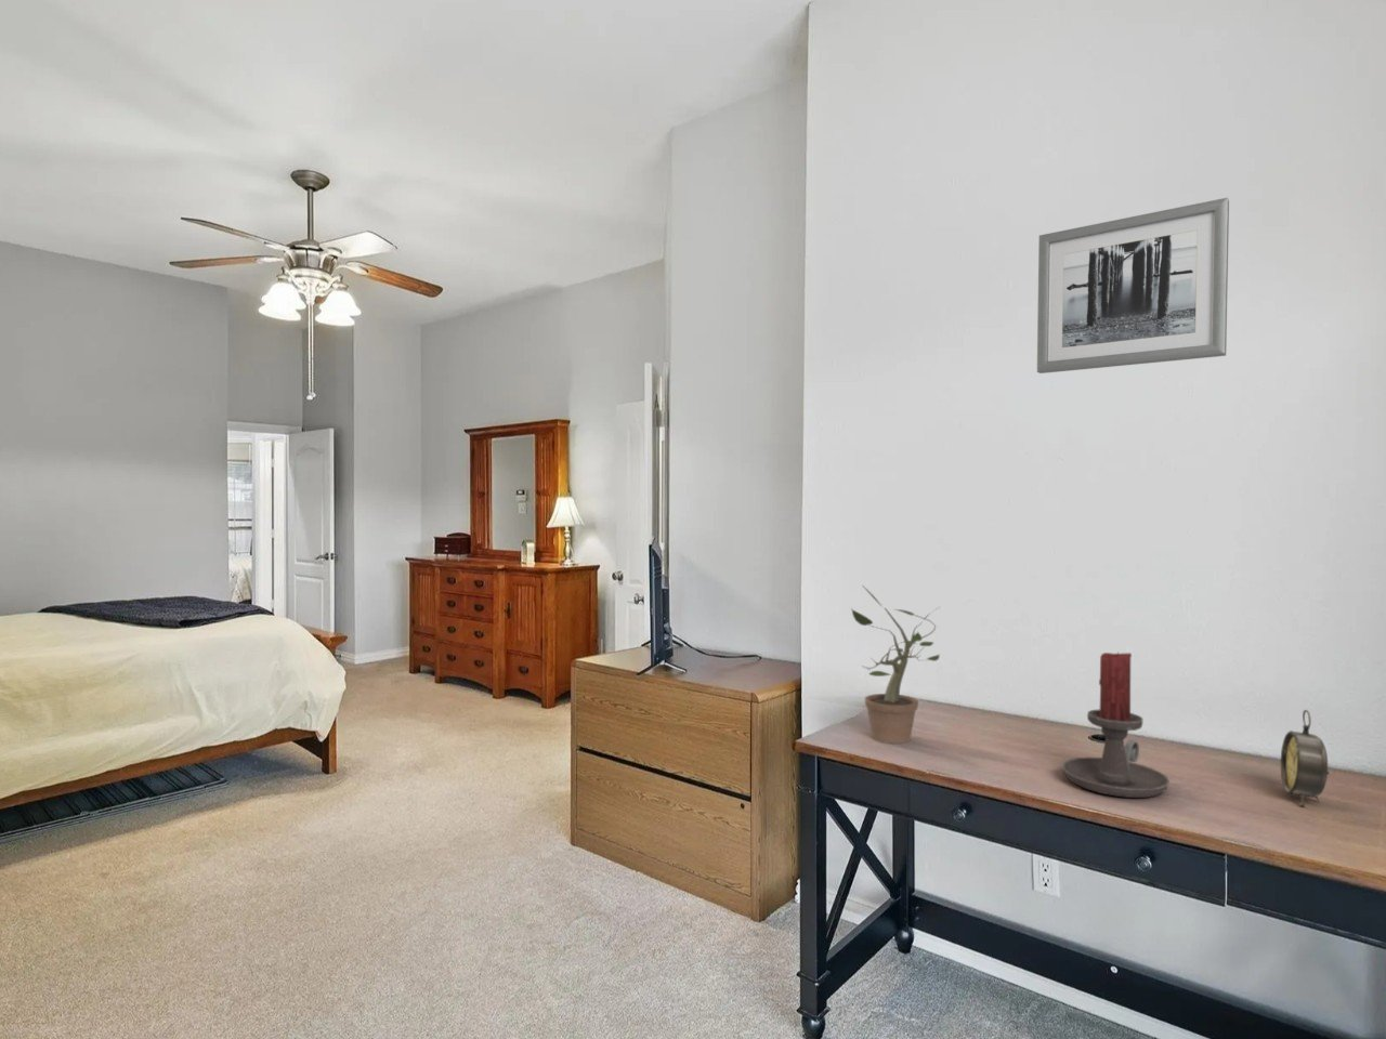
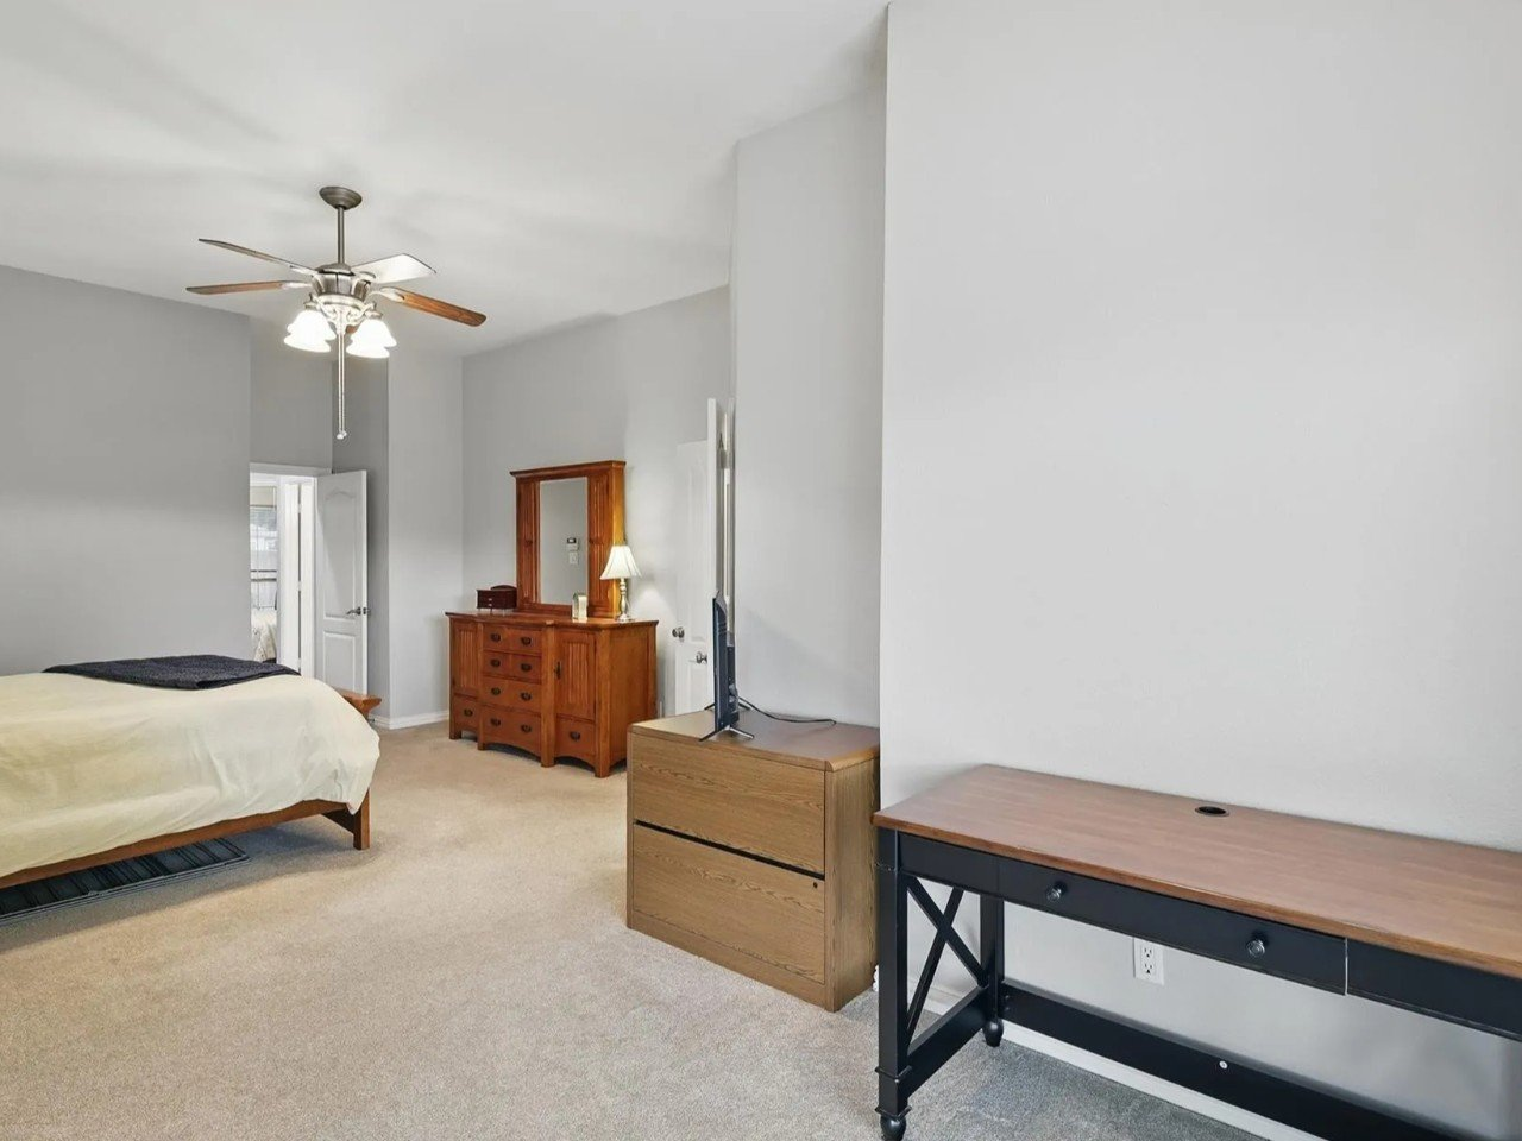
- potted plant [850,585,941,744]
- alarm clock [1280,709,1329,809]
- candle holder [1060,650,1171,799]
- wall art [1037,196,1230,374]
